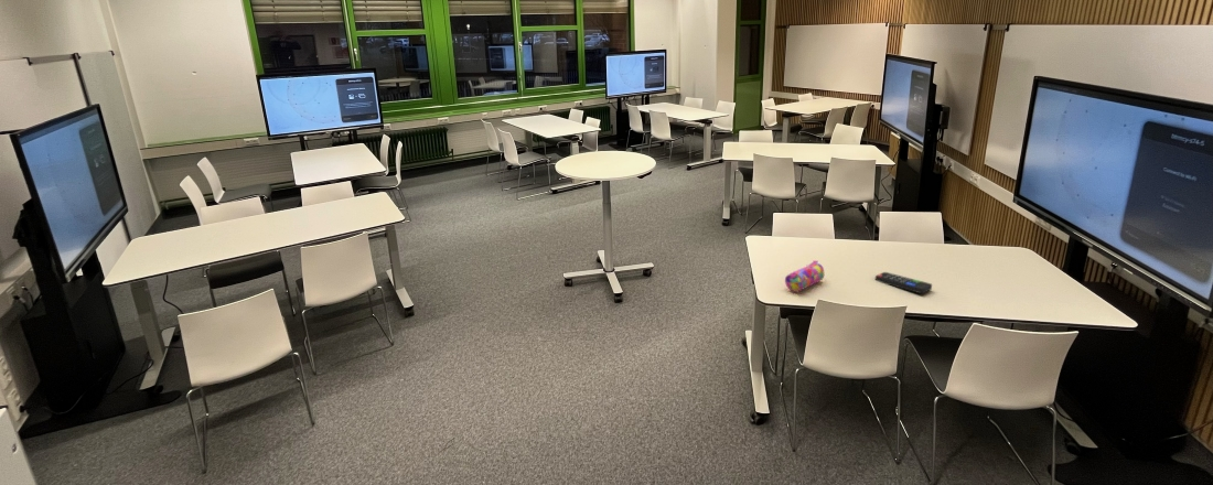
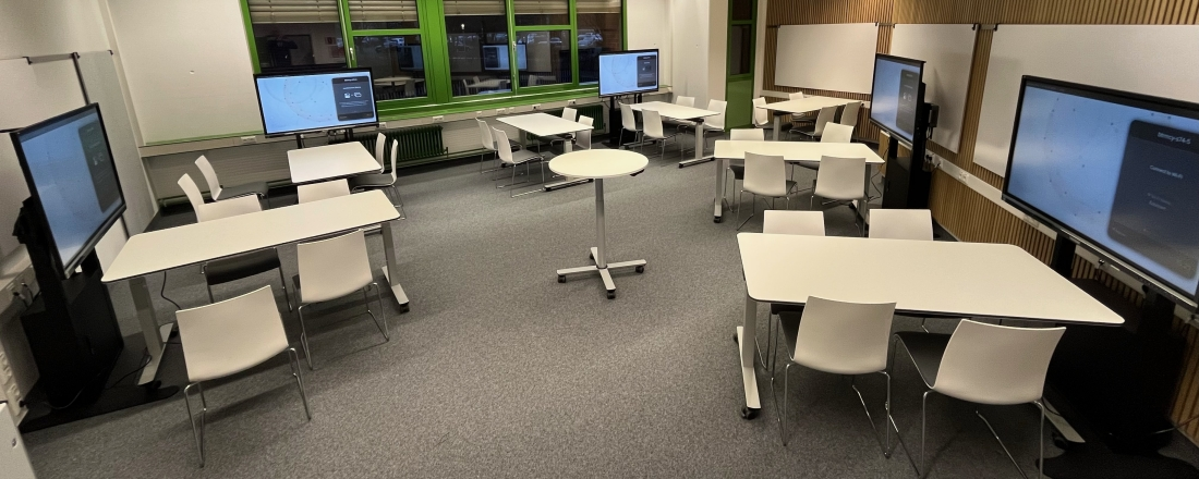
- remote control [874,271,933,294]
- pencil case [784,259,826,293]
